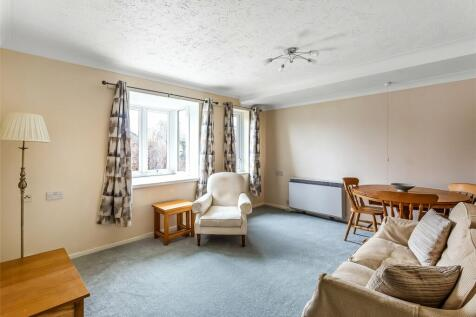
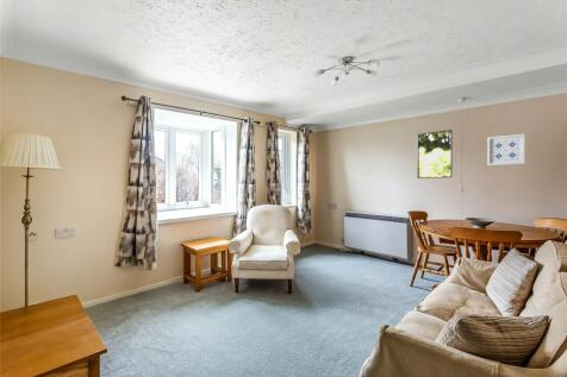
+ wall art [486,132,526,166]
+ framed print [416,128,454,180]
